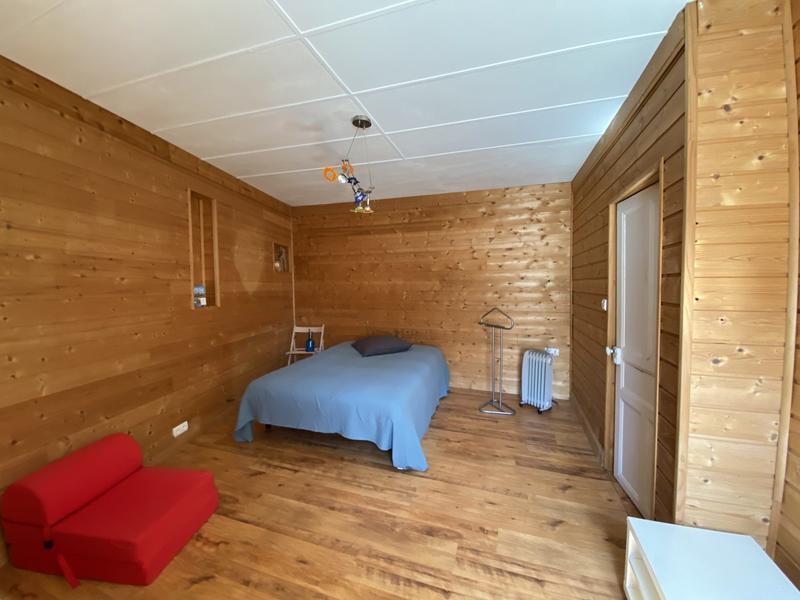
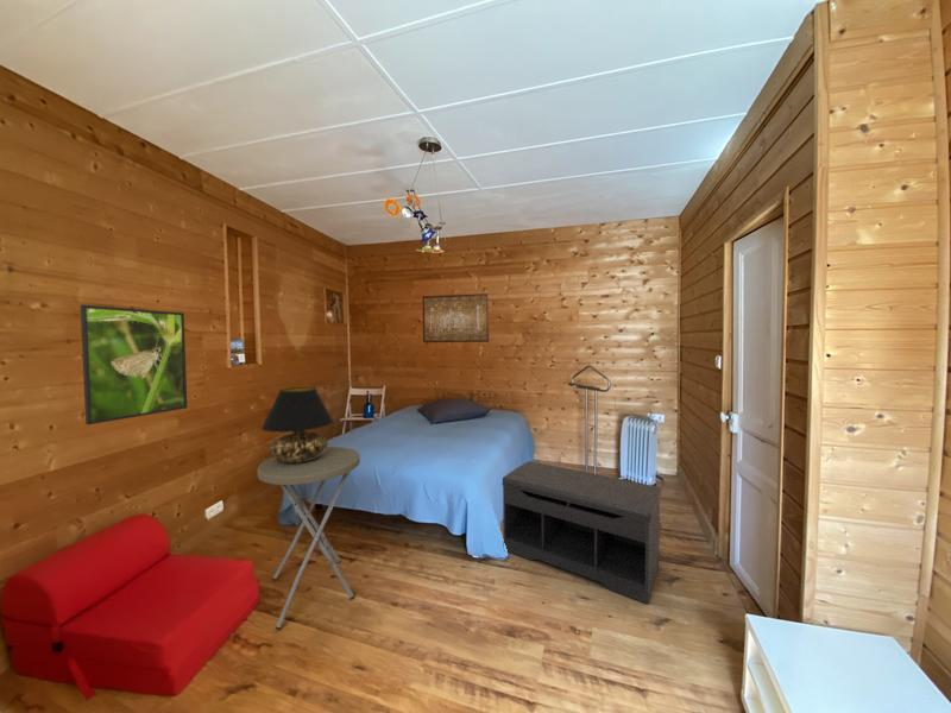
+ wall art [422,292,490,343]
+ bench [502,460,662,605]
+ side table [256,446,361,631]
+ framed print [80,304,188,425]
+ table lamp [260,386,335,462]
